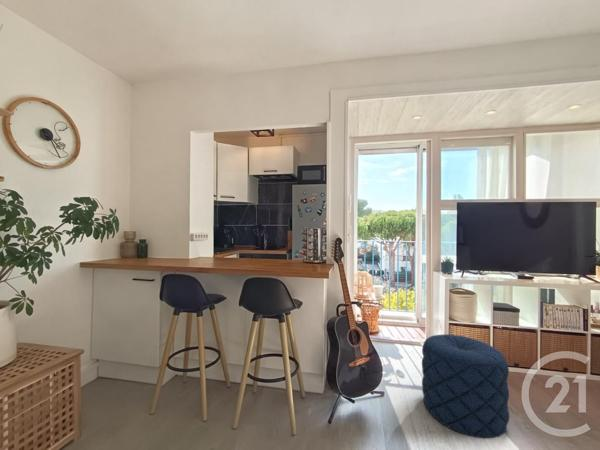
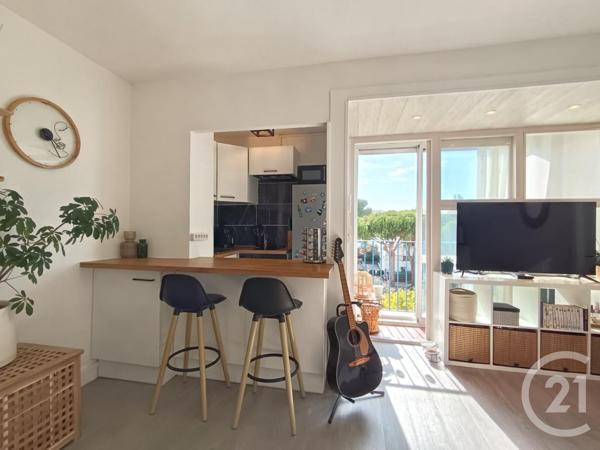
- pouf [421,333,510,439]
